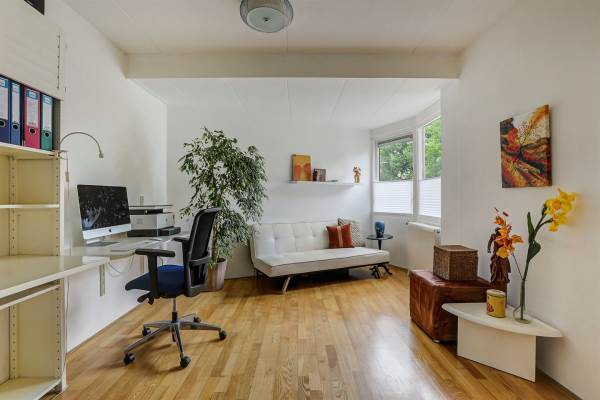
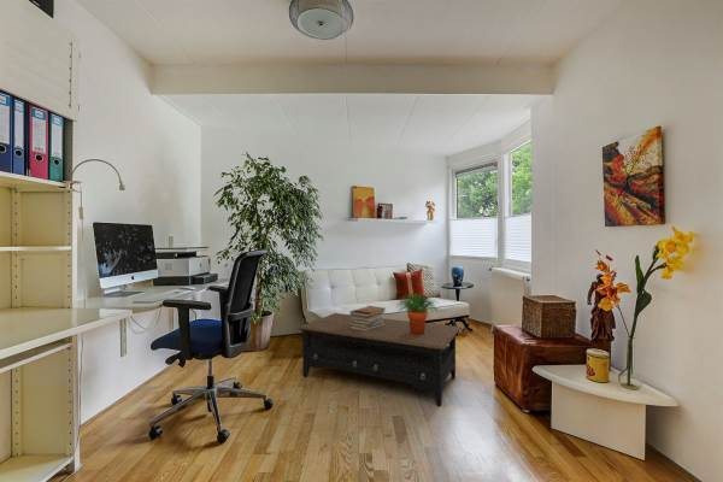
+ potted plant [395,292,439,335]
+ book stack [348,305,387,331]
+ coffee table [296,312,462,407]
